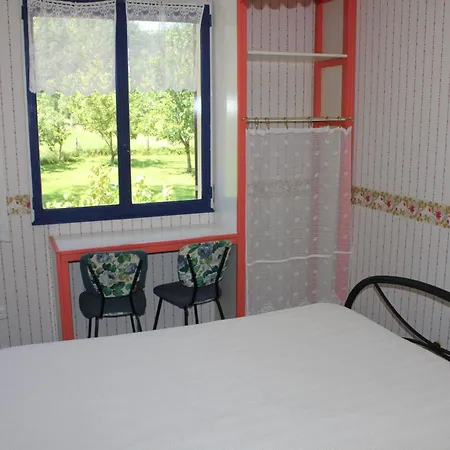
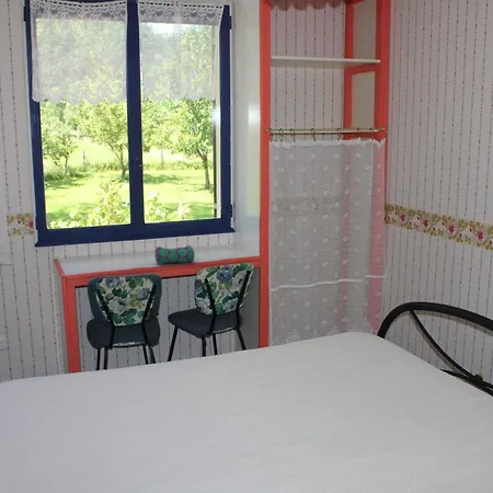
+ pencil case [154,244,196,264]
